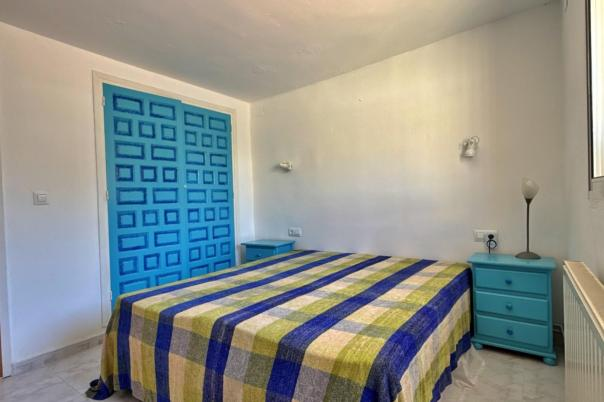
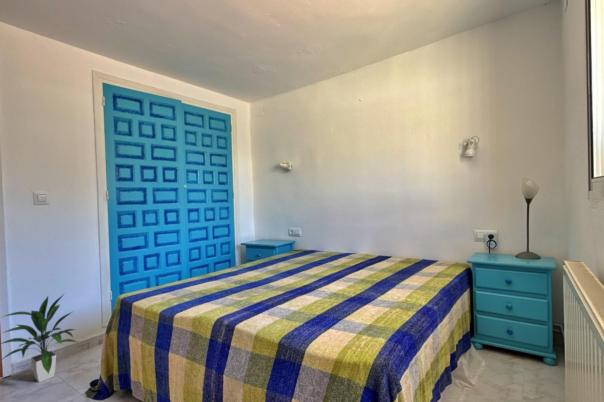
+ indoor plant [0,293,78,383]
